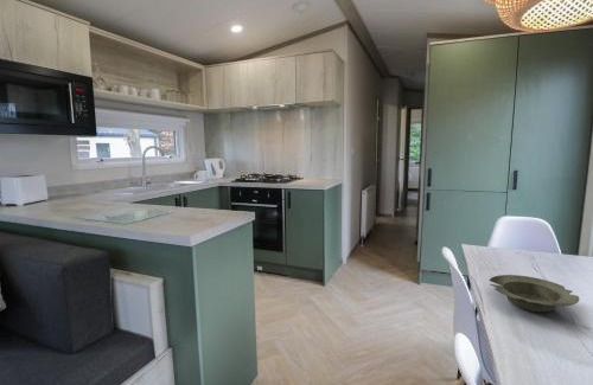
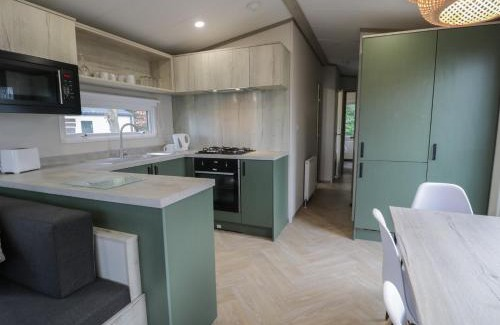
- bowl [489,274,580,314]
